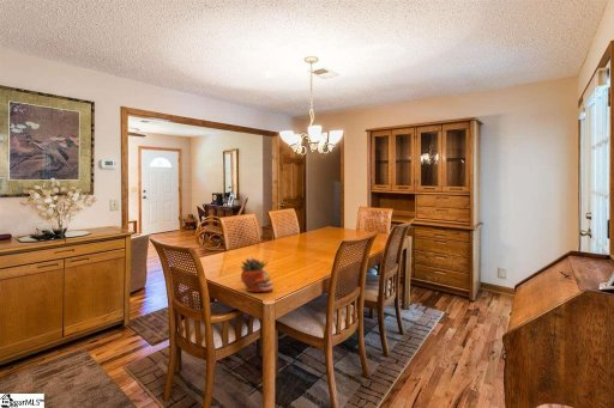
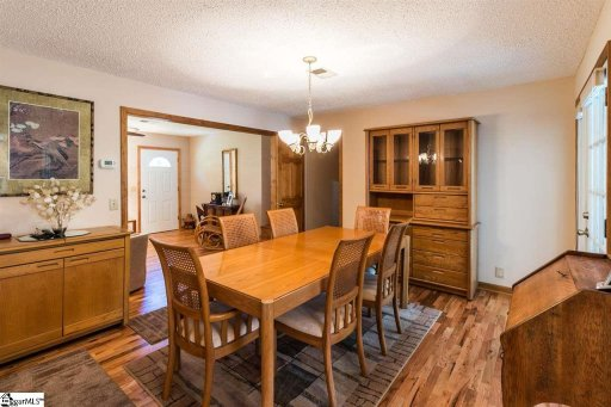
- succulent planter [240,256,275,293]
